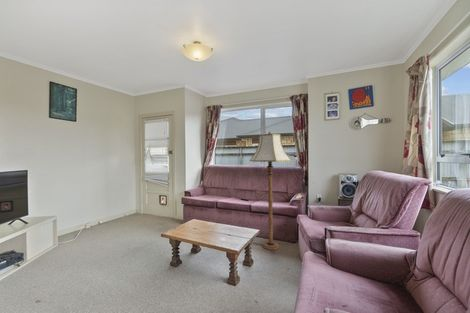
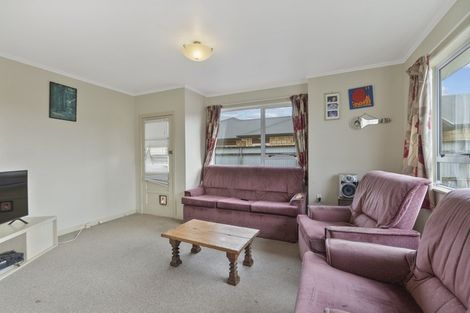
- floor lamp [249,131,292,251]
